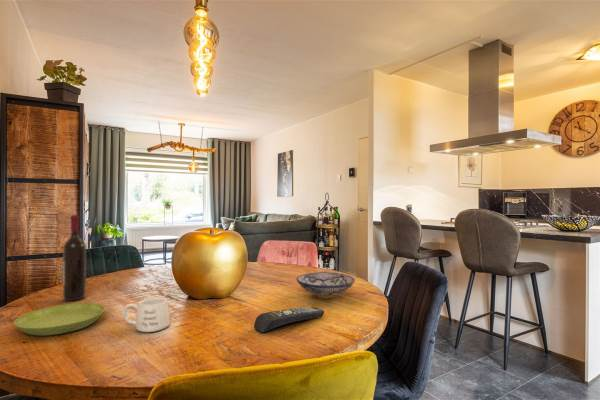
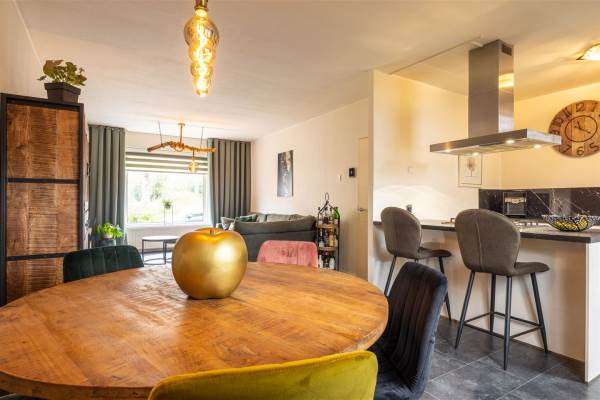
- wine bottle [62,214,87,302]
- bowl [296,271,356,299]
- remote control [253,306,325,334]
- mug [122,296,171,333]
- saucer [13,302,106,337]
